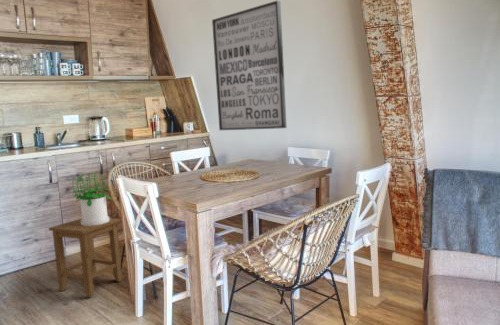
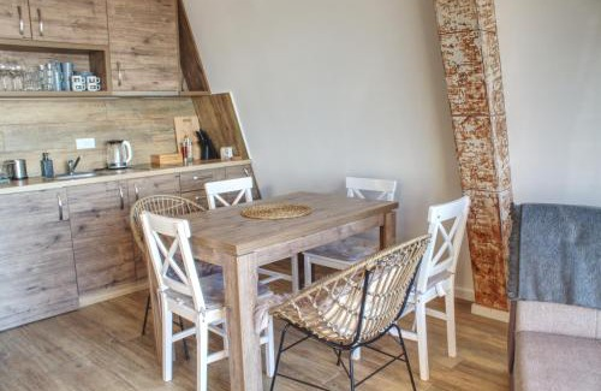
- wall art [211,0,288,131]
- potted plant [66,172,112,226]
- stool [48,217,123,298]
